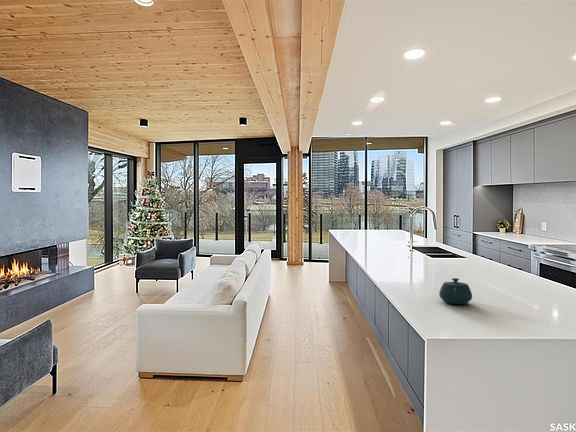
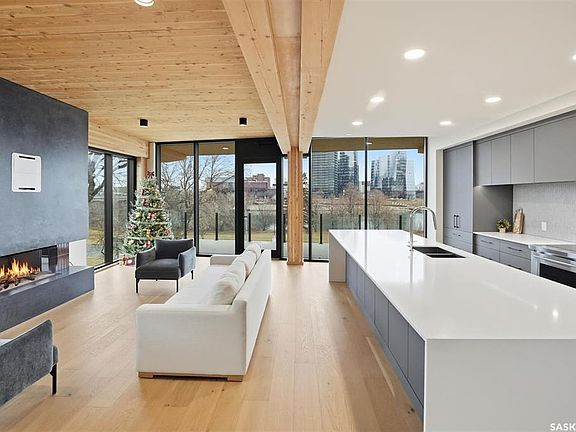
- teapot [438,277,473,305]
